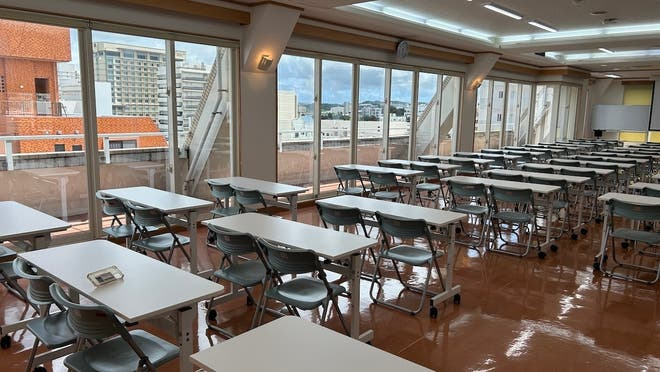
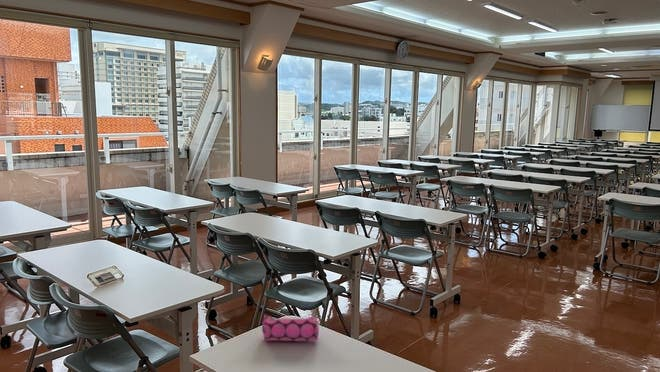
+ pencil case [261,313,320,342]
